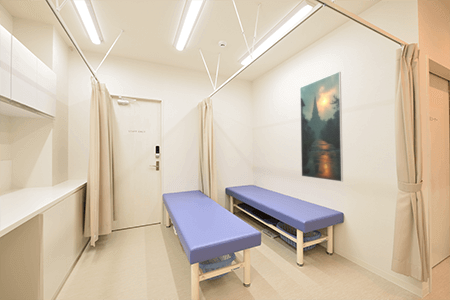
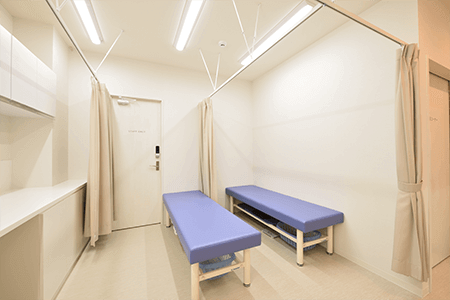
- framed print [299,71,344,183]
